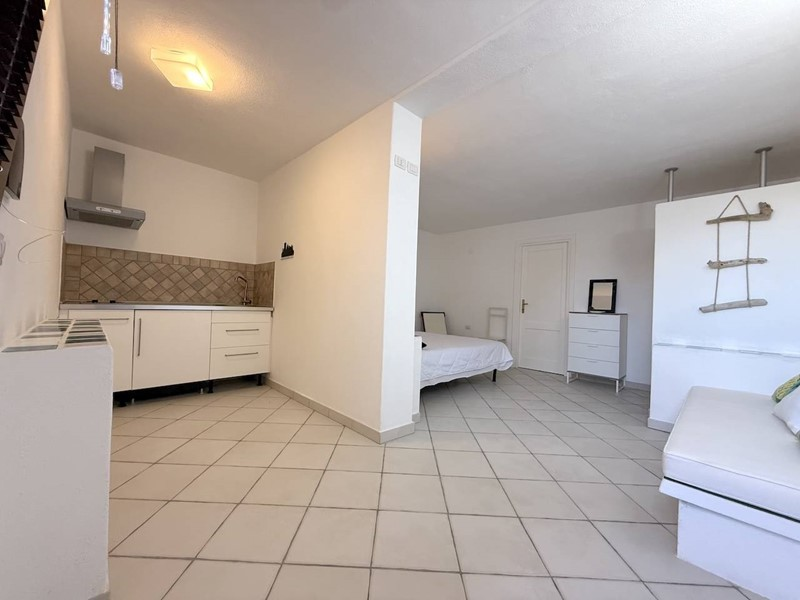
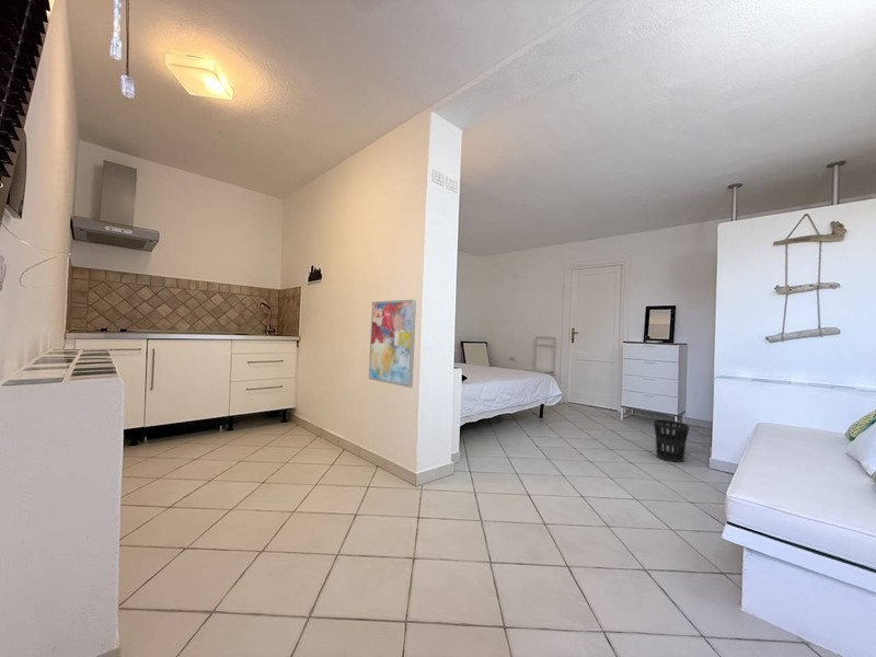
+ wastebasket [653,418,690,463]
+ wall art [368,299,417,389]
